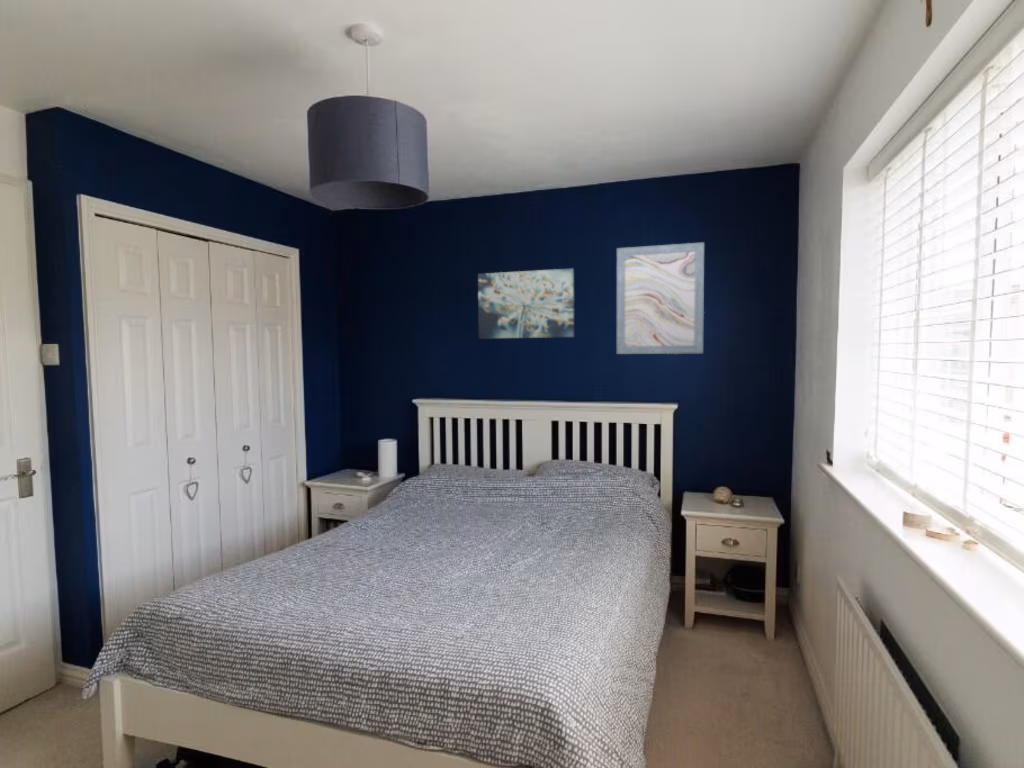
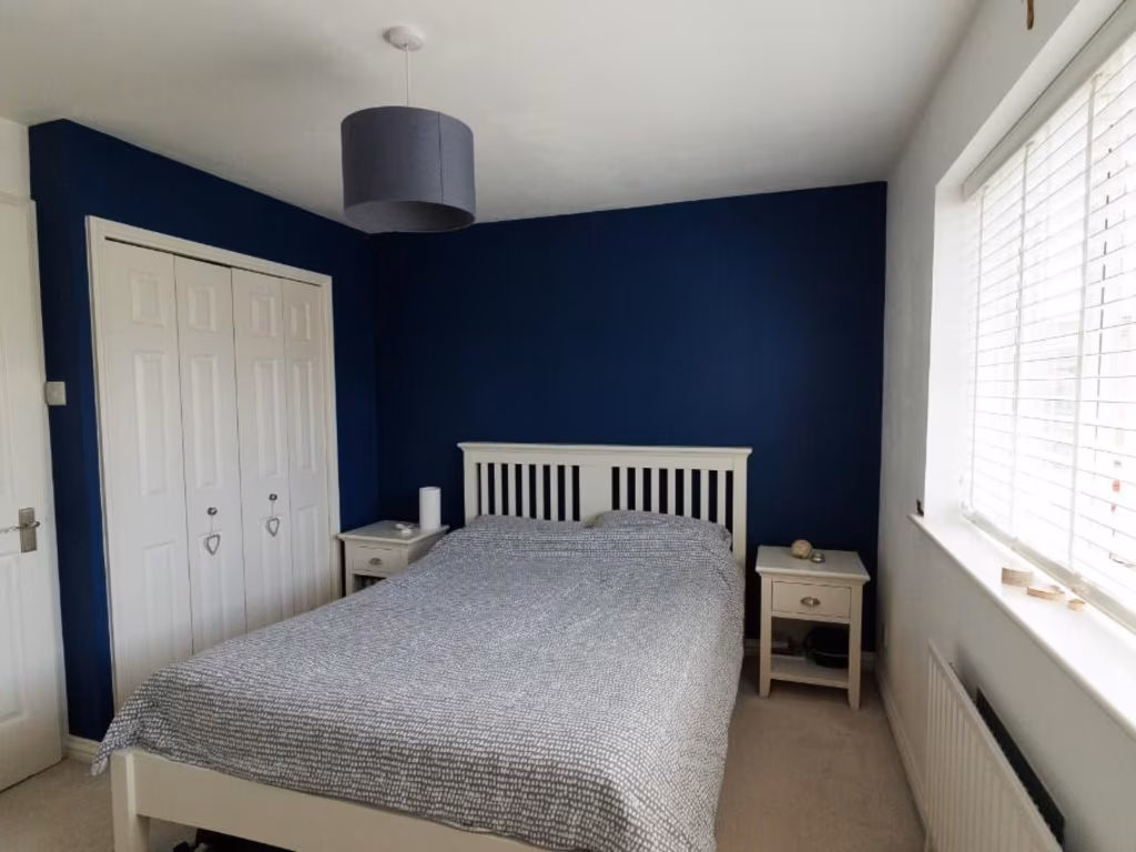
- wall art [477,267,575,340]
- wall art [616,241,705,355]
